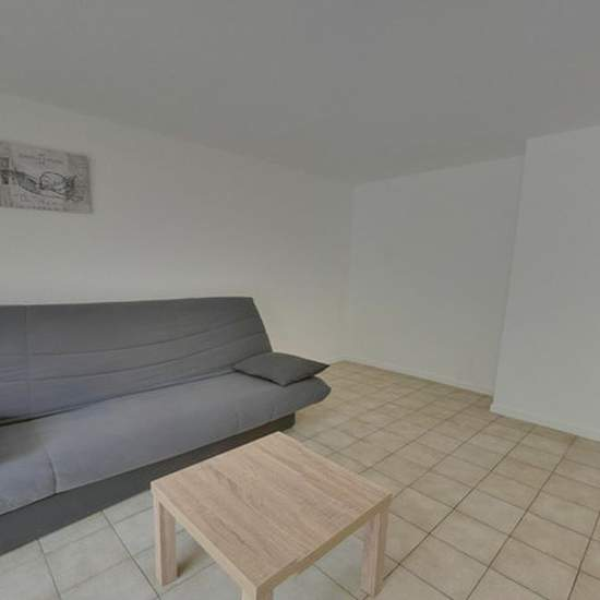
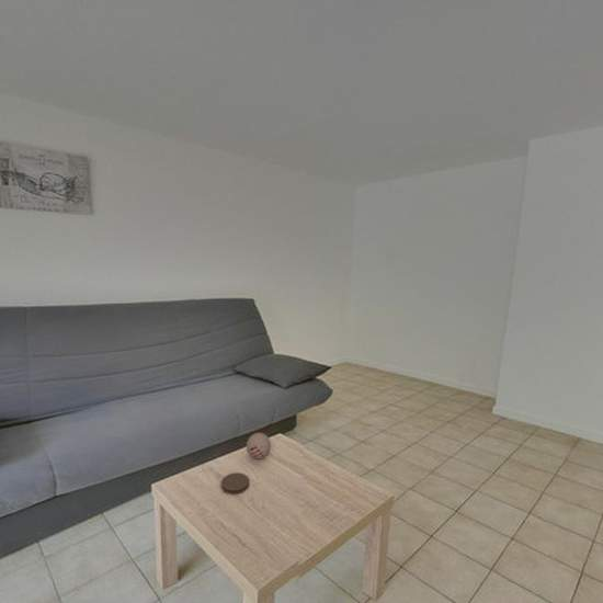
+ coaster [220,471,250,496]
+ decorative ball [246,432,272,459]
